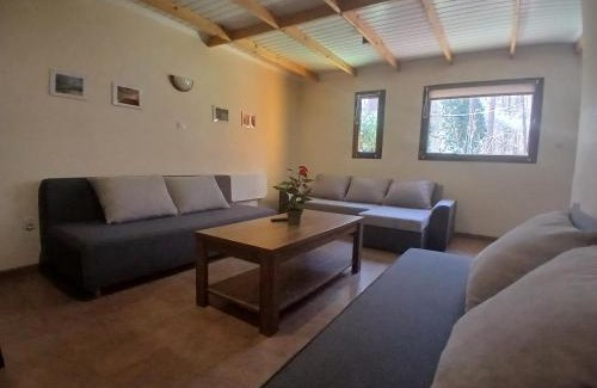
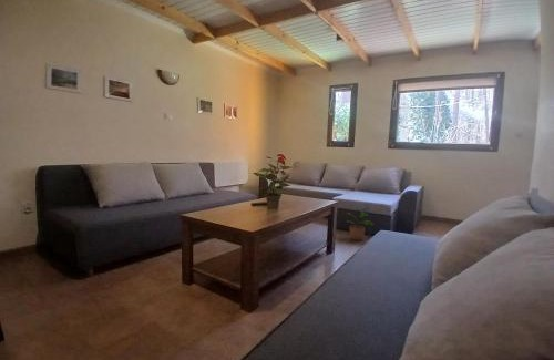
+ potted plant [345,204,375,241]
